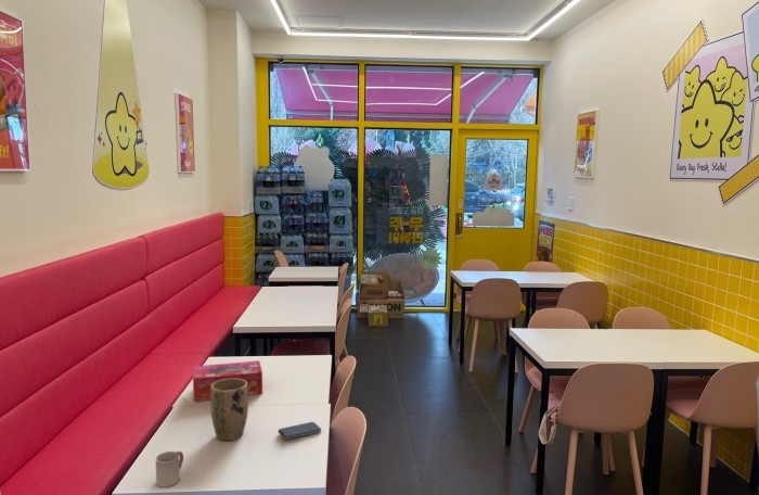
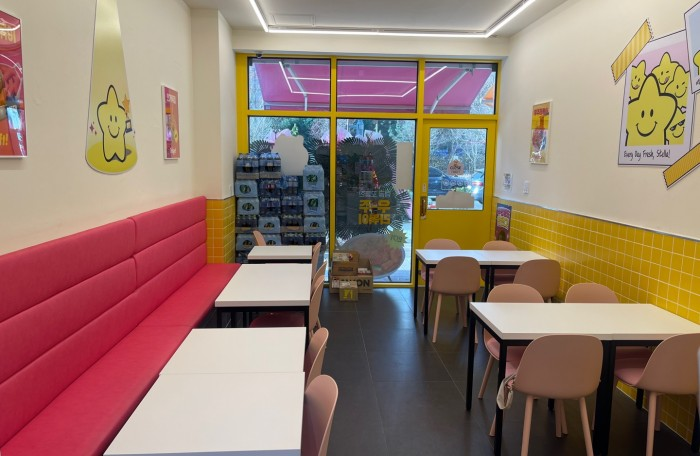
- cup [154,450,184,488]
- plant pot [209,379,249,442]
- tissue box [192,359,263,402]
- smartphone [278,421,322,441]
